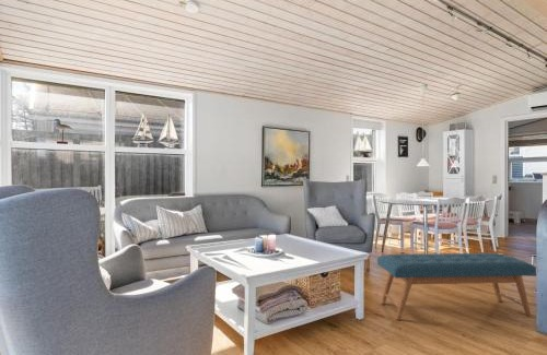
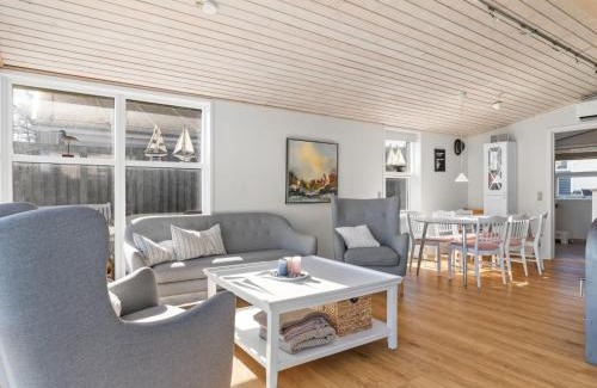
- bench [376,252,538,321]
